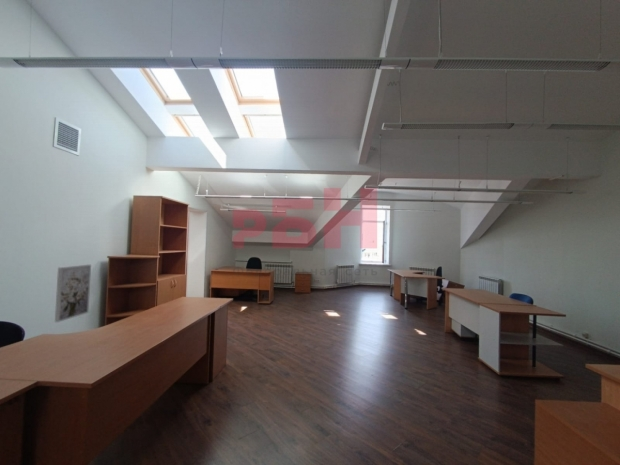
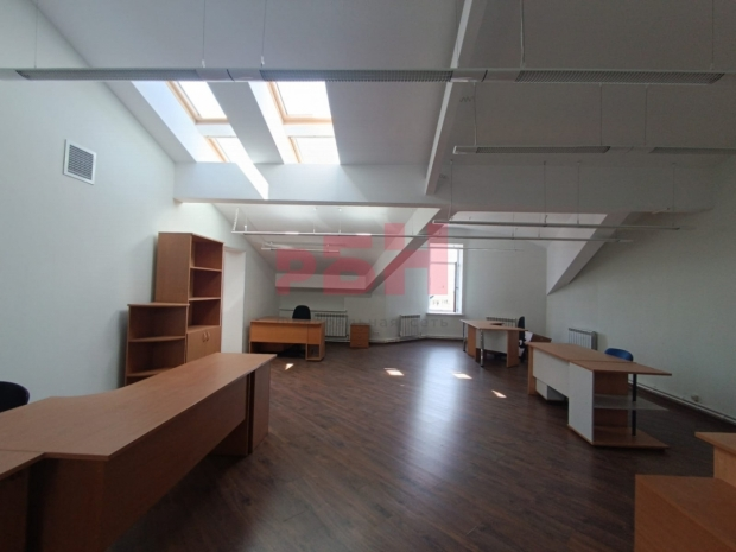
- wall art [54,264,92,323]
